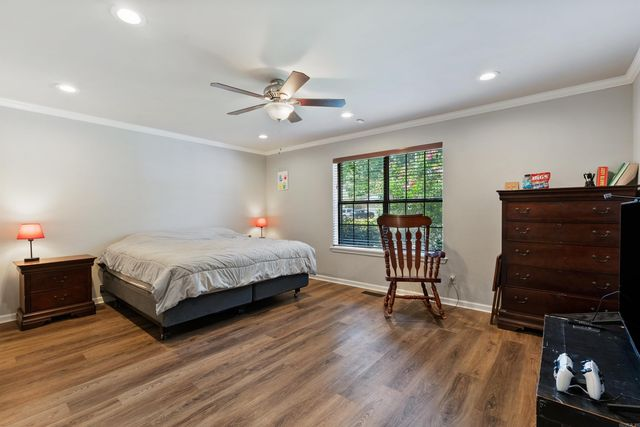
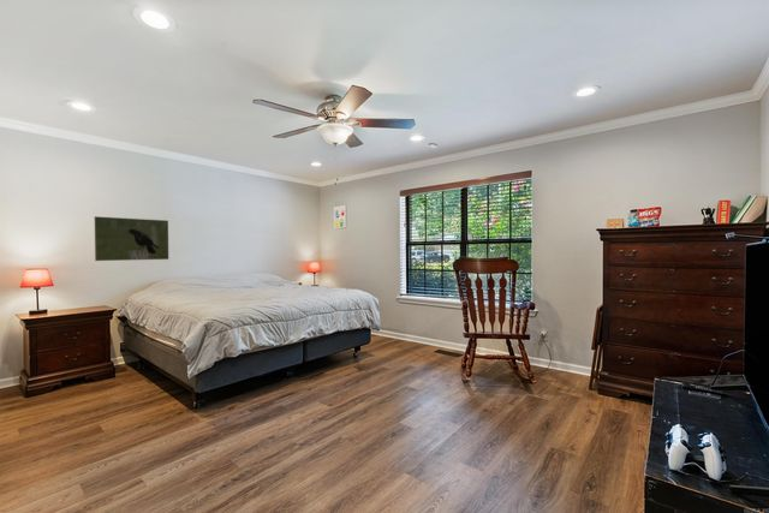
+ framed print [94,215,169,262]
